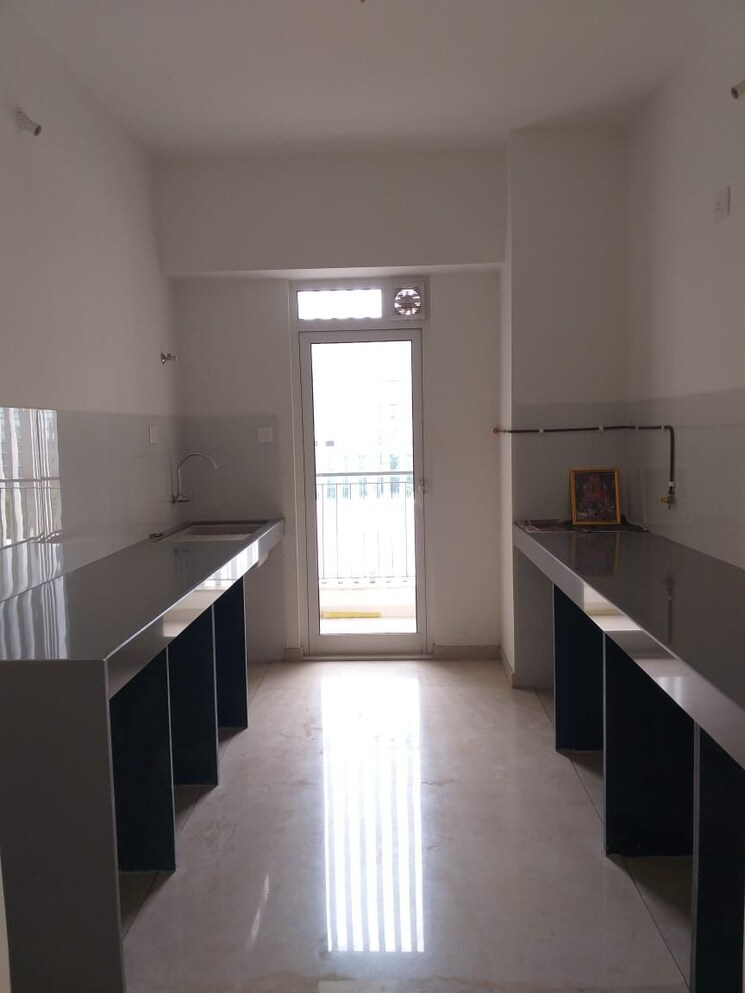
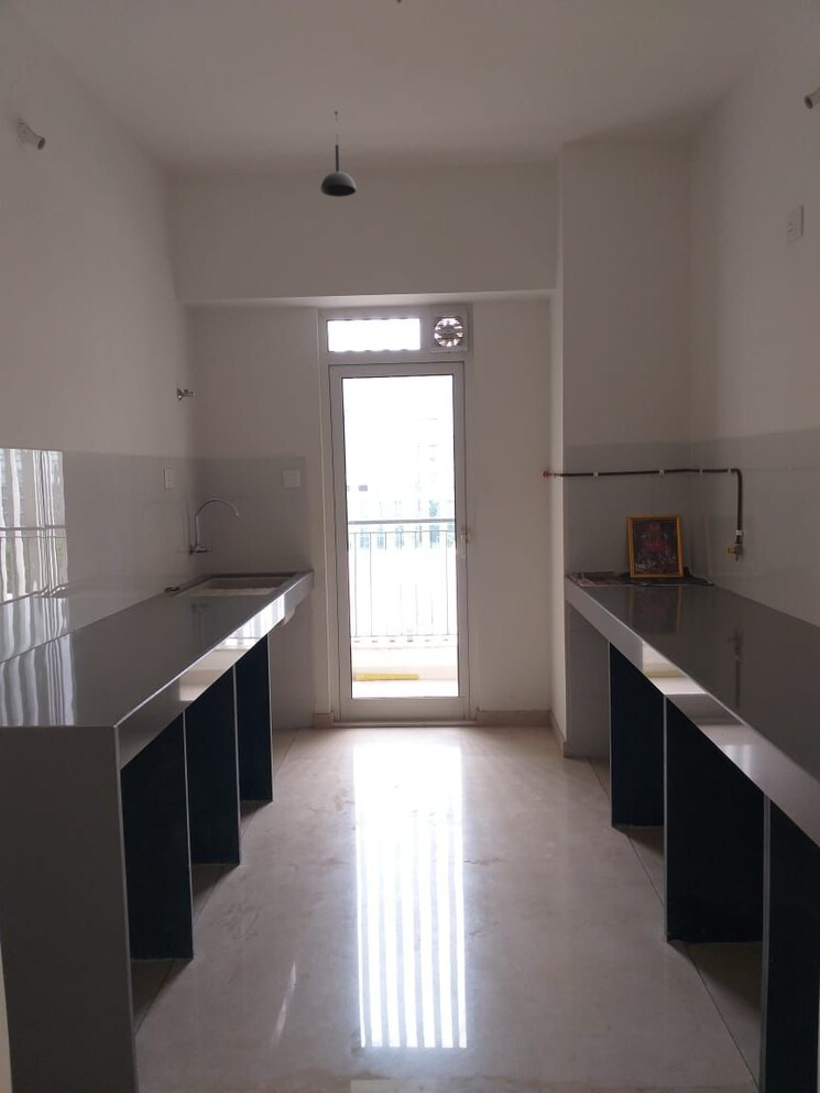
+ pendant light [319,110,357,198]
